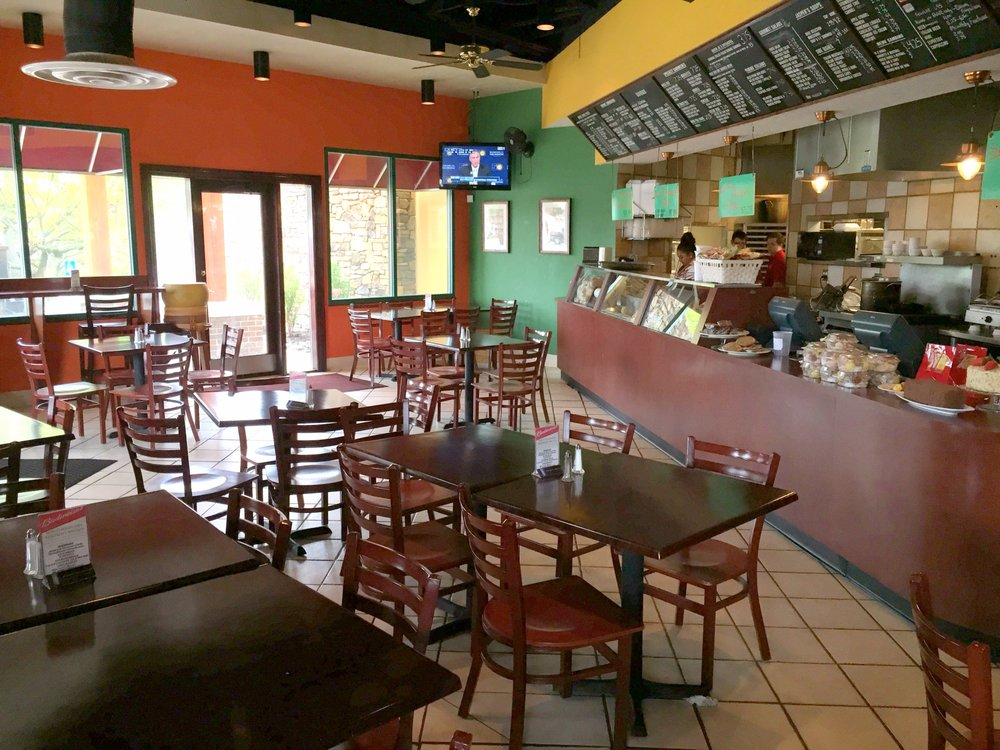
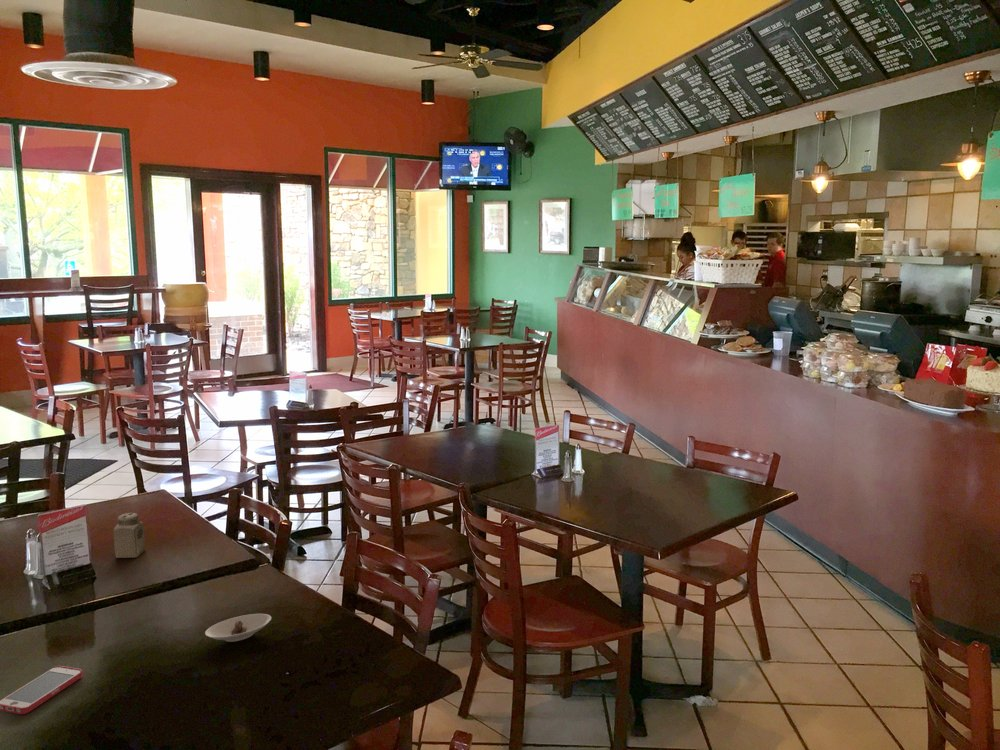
+ salt shaker [112,512,146,559]
+ smartphone [0,665,83,715]
+ saucer [204,613,272,643]
